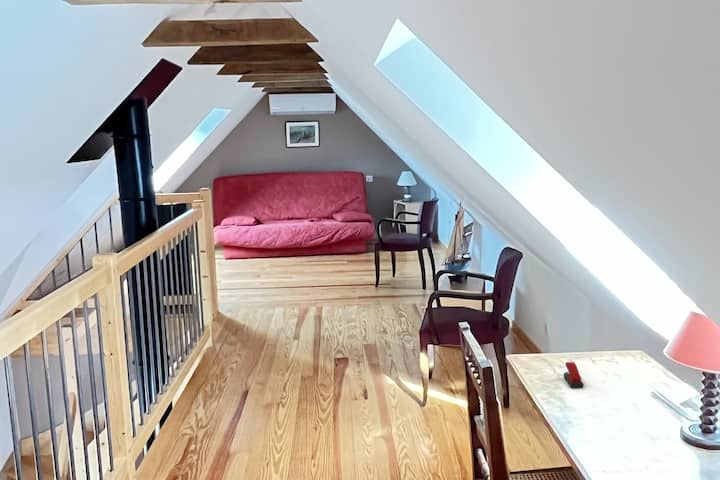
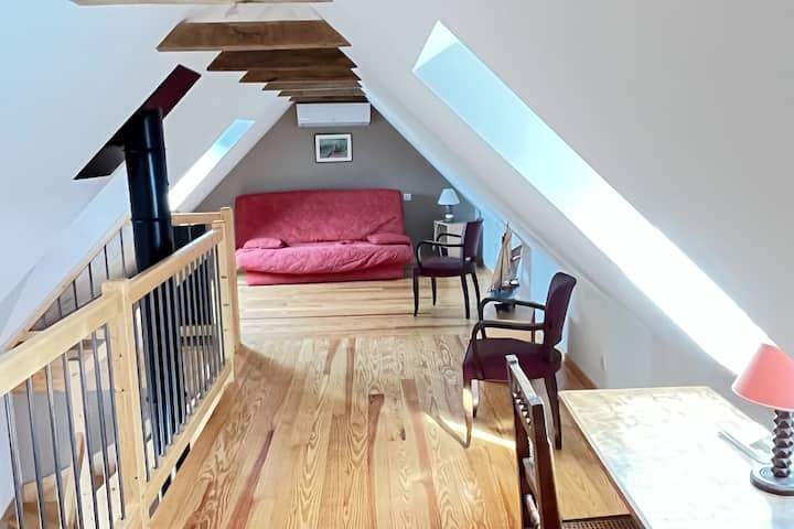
- stapler [563,361,584,388]
